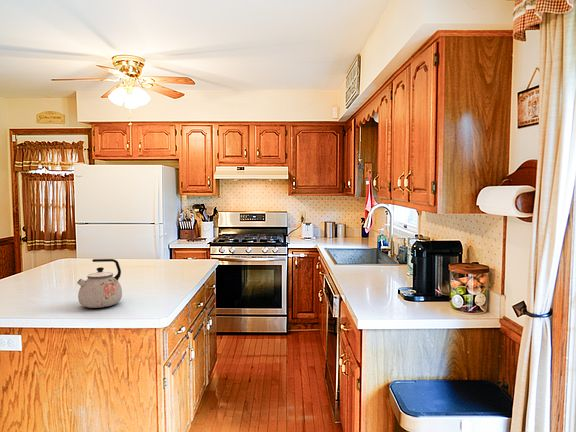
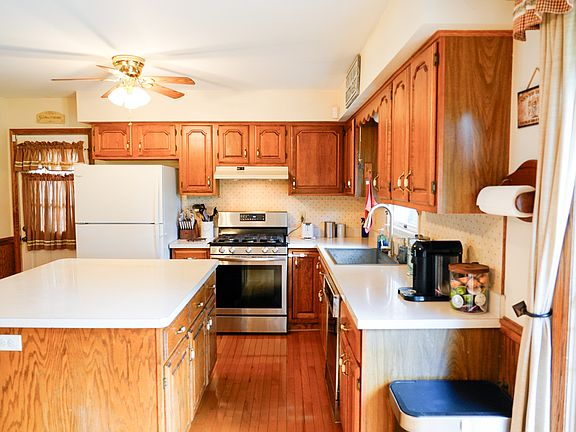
- kettle [76,258,123,309]
